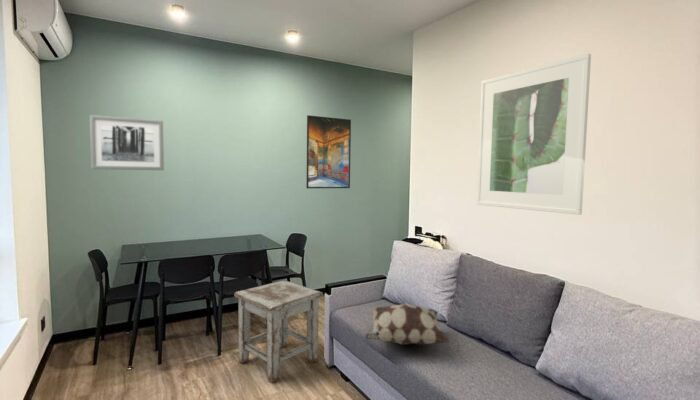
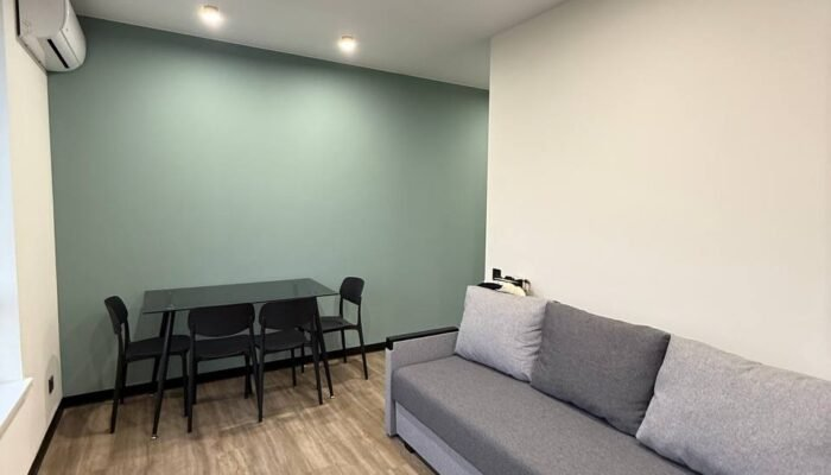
- decorative pillow [364,302,451,346]
- wall art [89,114,165,171]
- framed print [476,52,592,216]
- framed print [305,114,352,189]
- stool [233,279,324,384]
